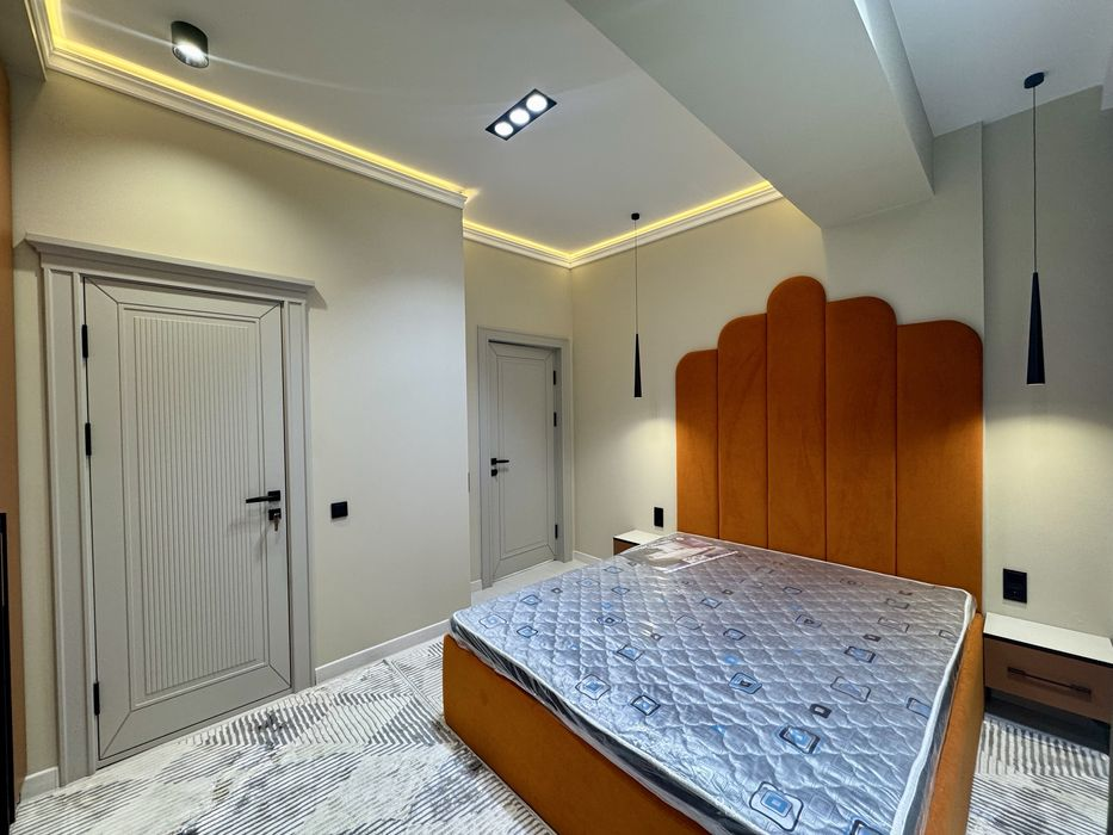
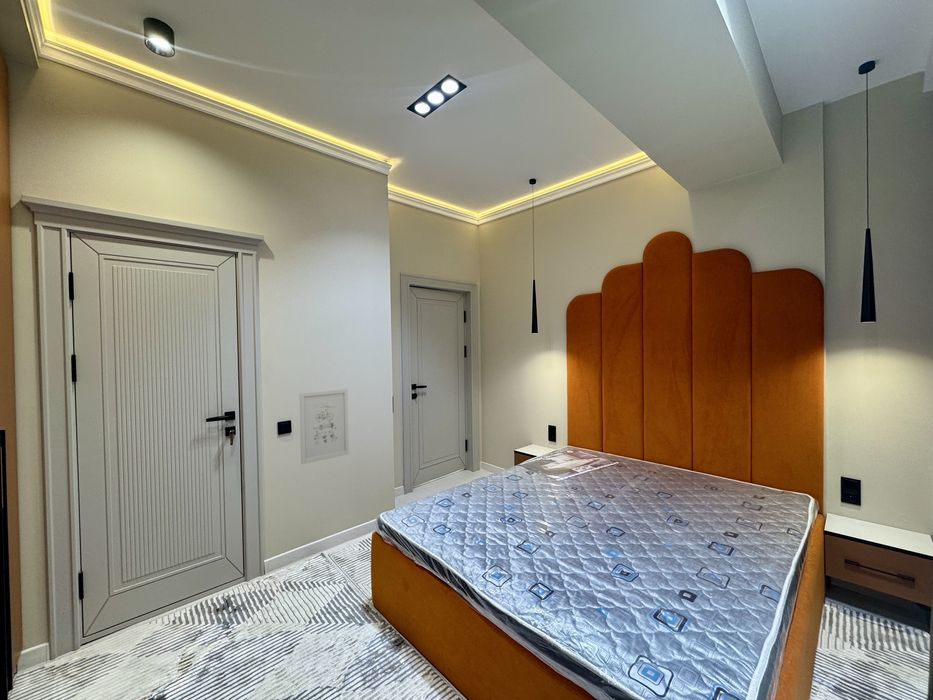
+ wall art [299,388,350,465]
